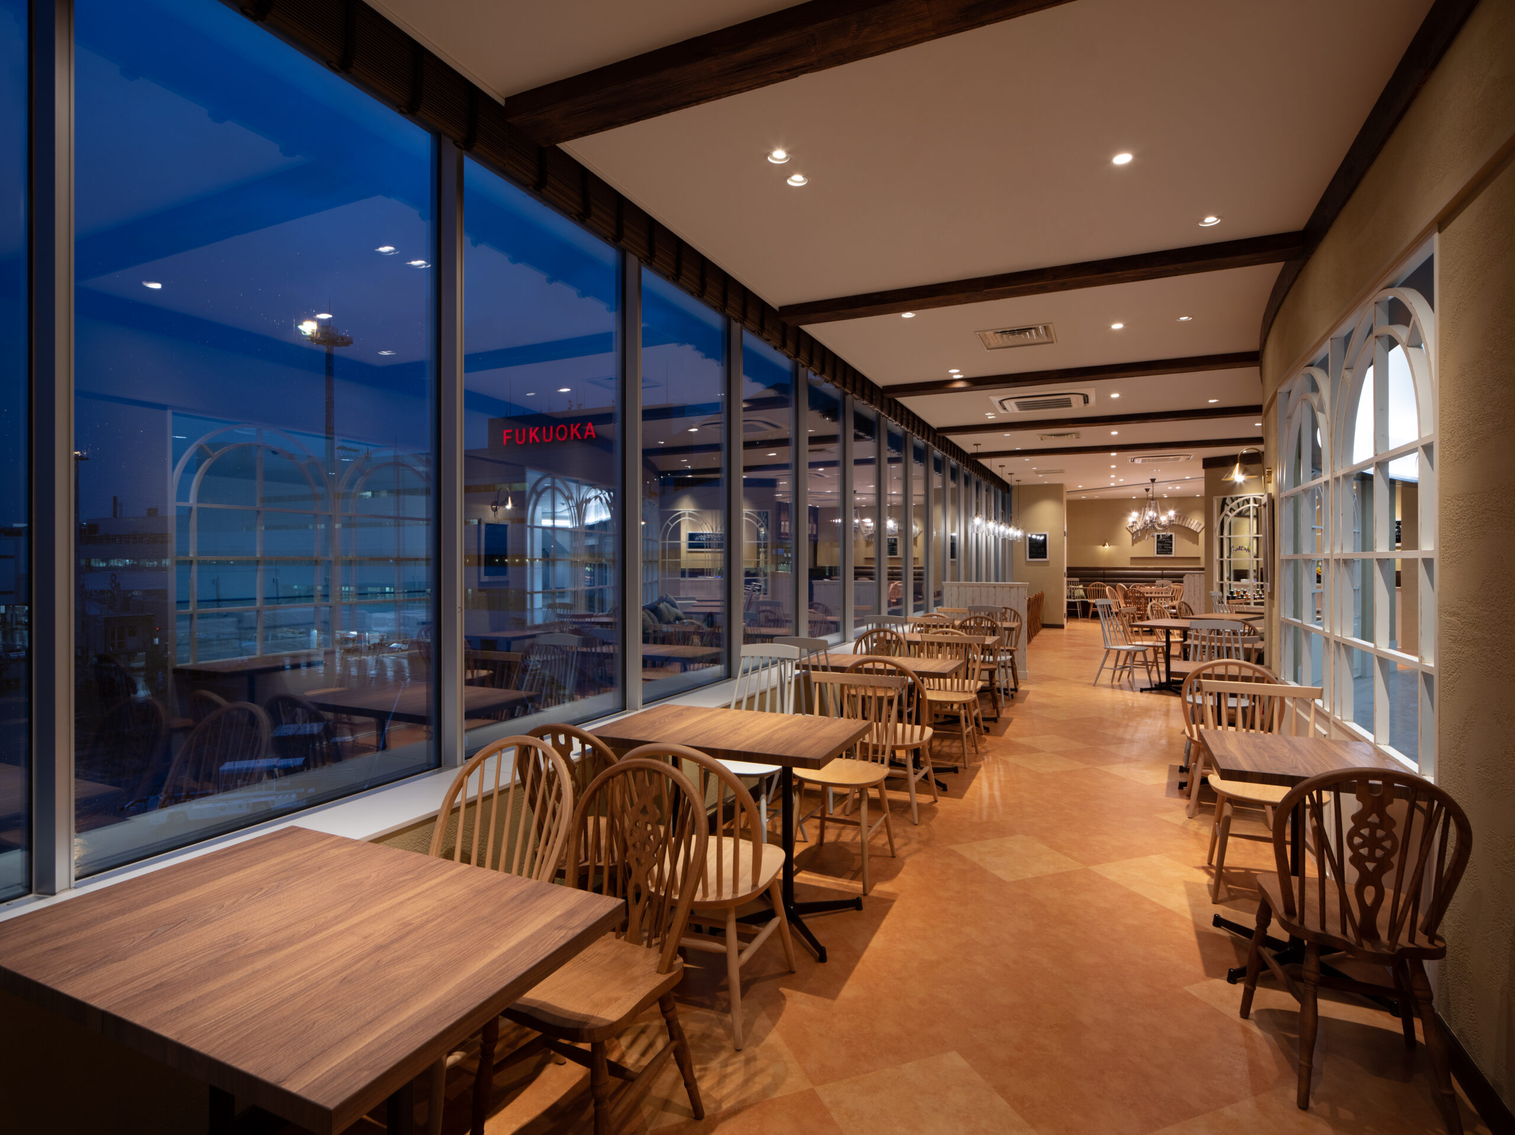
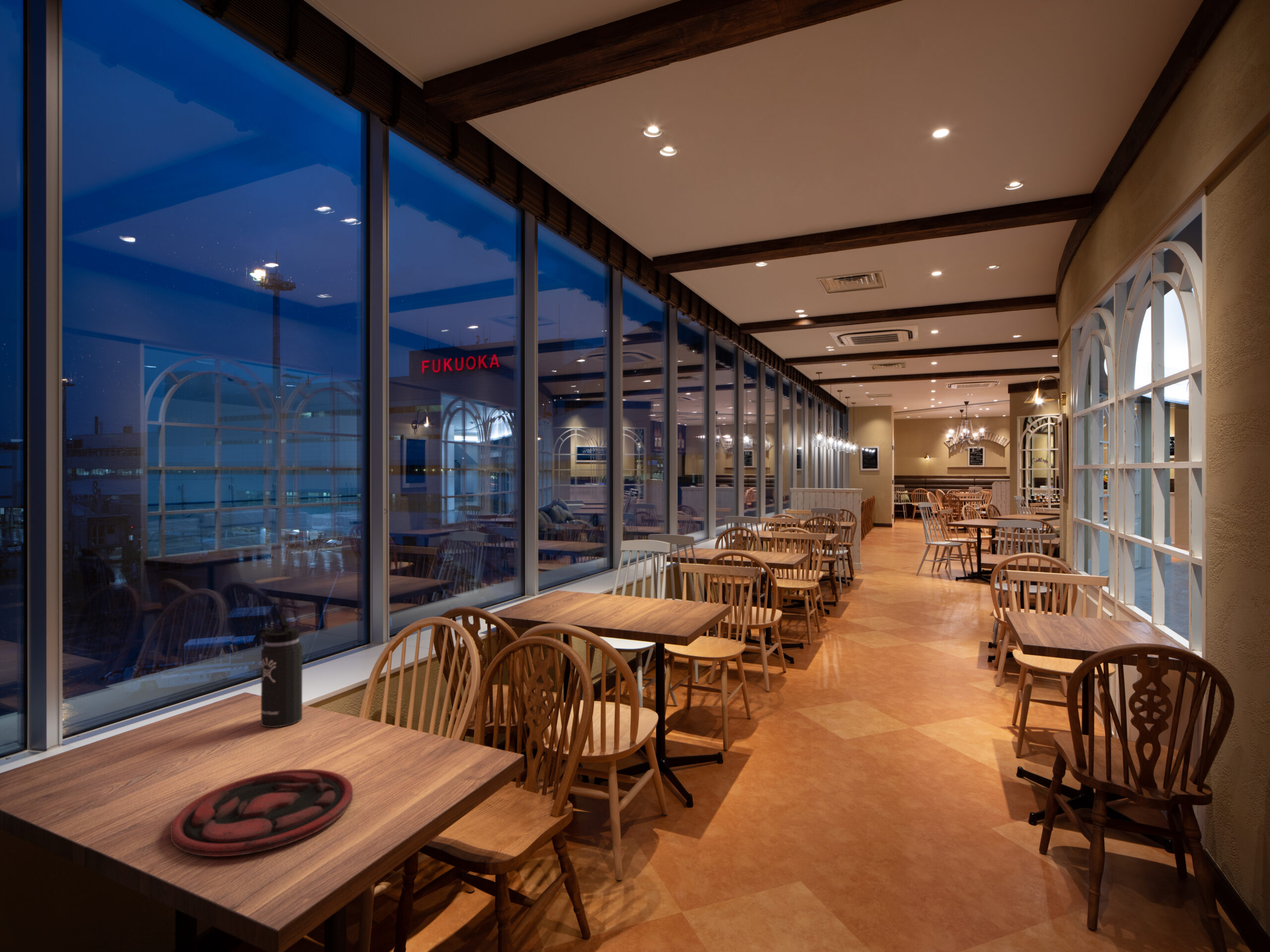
+ thermos bottle [258,613,303,728]
+ plate [170,768,353,857]
